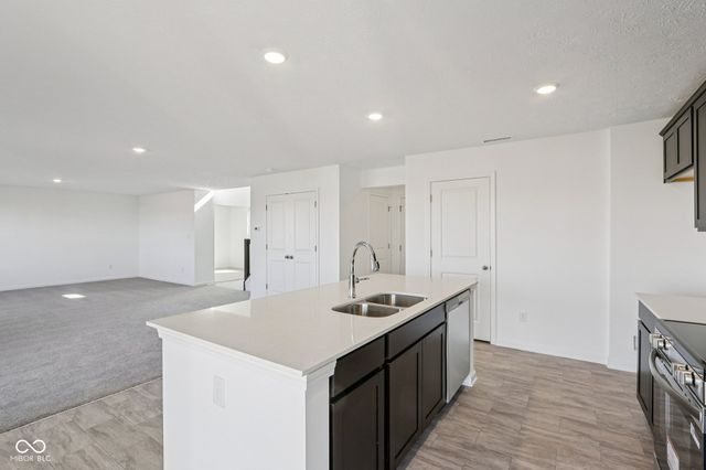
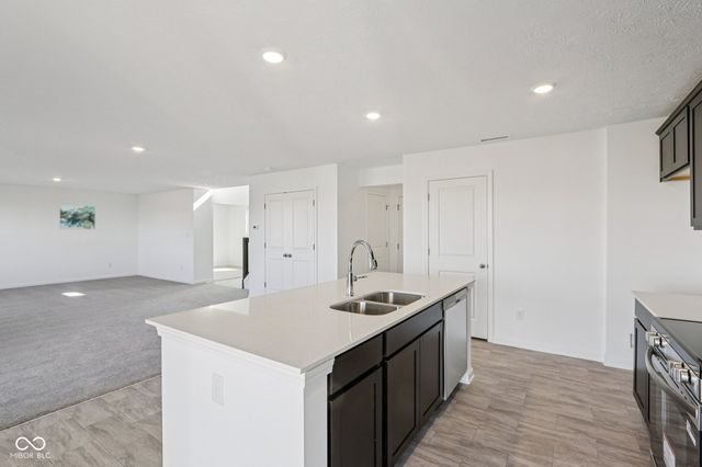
+ wall art [59,204,95,230]
